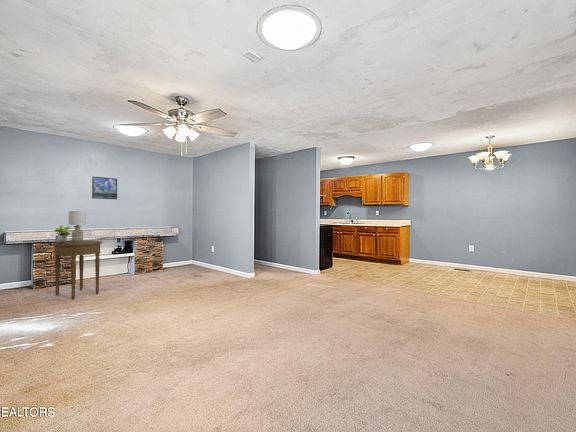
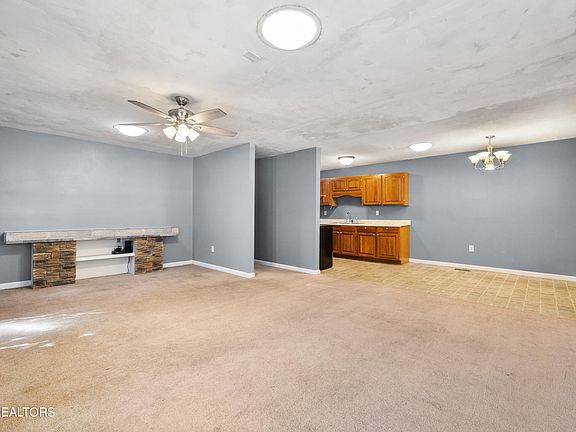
- side table [51,240,103,300]
- potted plant [54,224,72,243]
- lamp [68,210,87,242]
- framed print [91,176,118,200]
